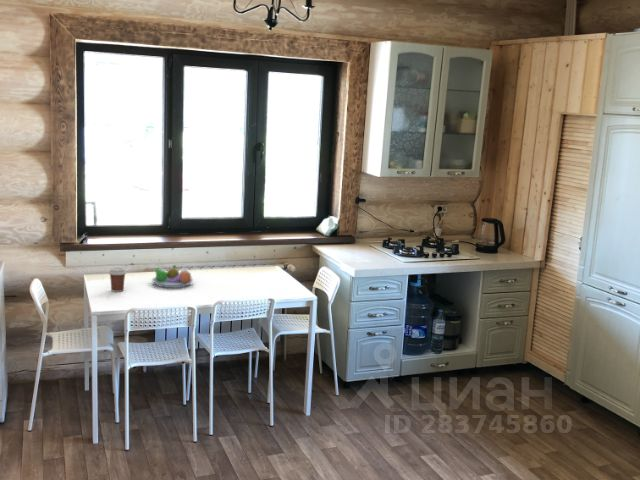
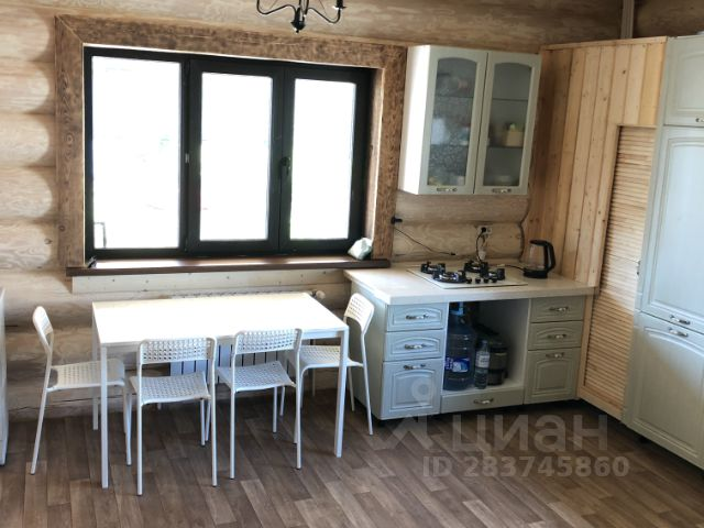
- coffee cup [108,266,127,293]
- fruit bowl [151,264,194,289]
